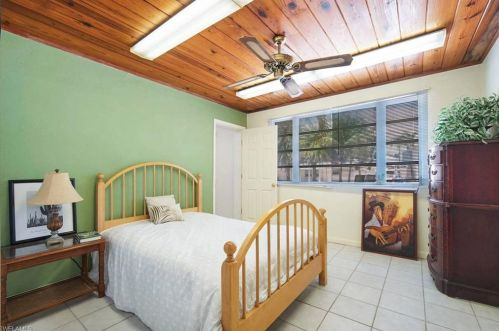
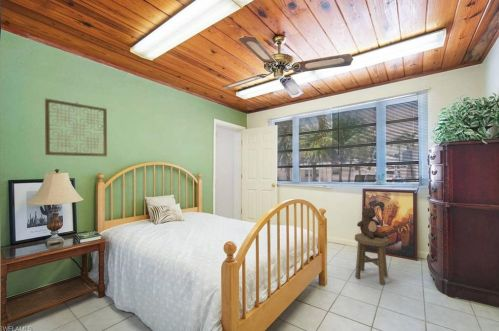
+ teddy bear [356,205,386,239]
+ wall art [44,97,108,157]
+ stool [354,232,390,286]
